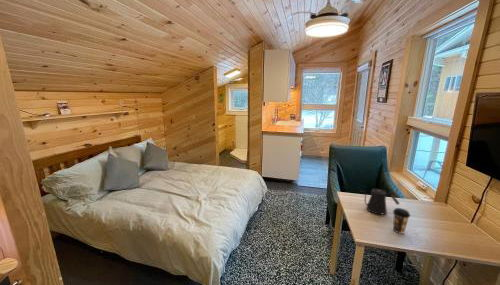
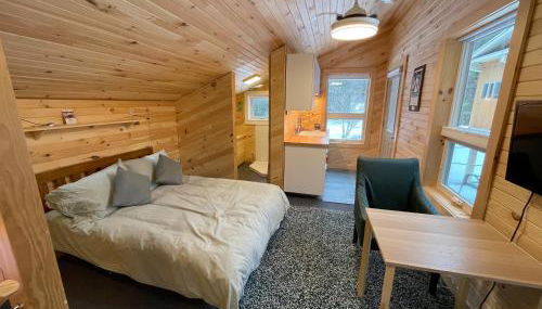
- coffee cup [392,207,411,235]
- kettle [359,188,401,215]
